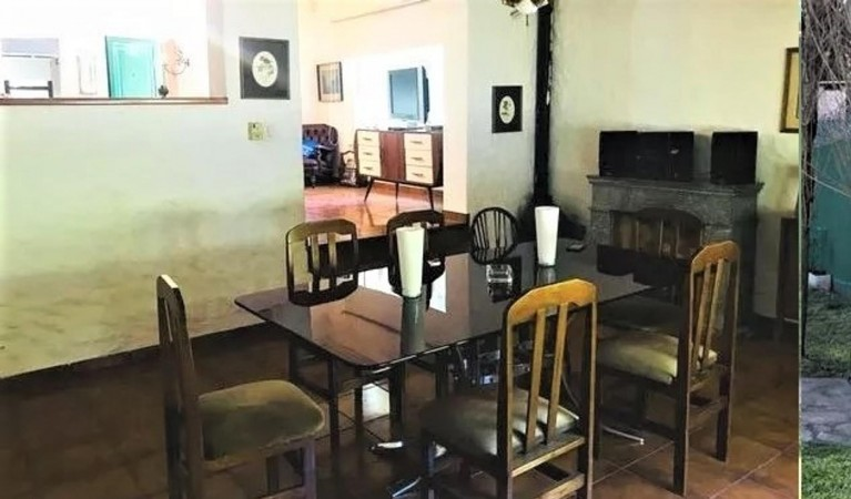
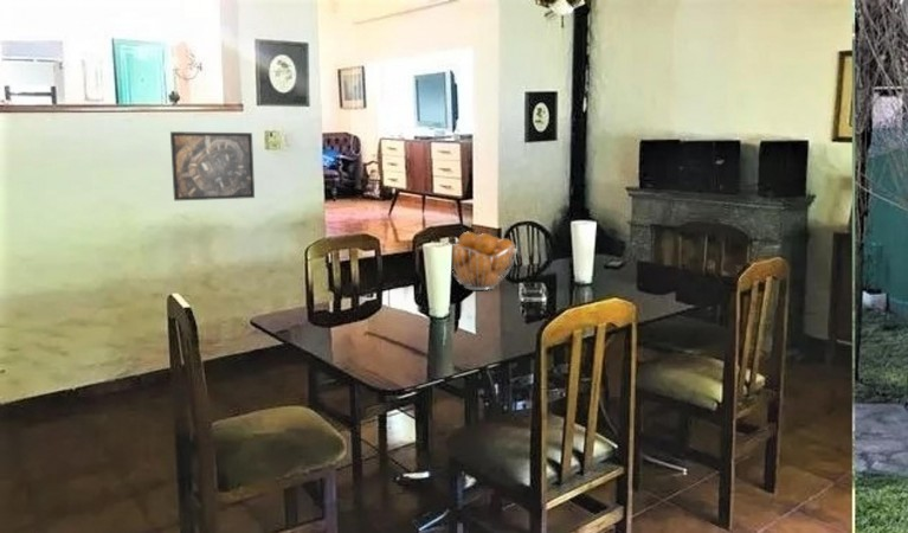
+ fruit basket [444,231,519,291]
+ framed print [169,130,256,201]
